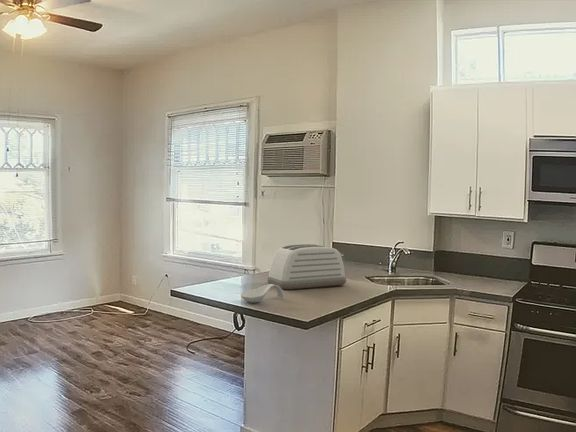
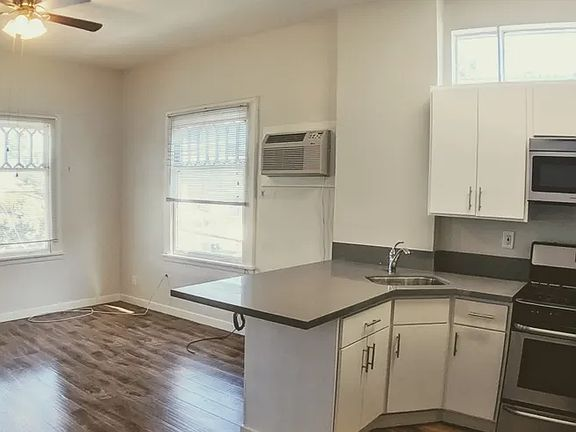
- spoon rest [240,283,285,304]
- toaster [266,243,347,291]
